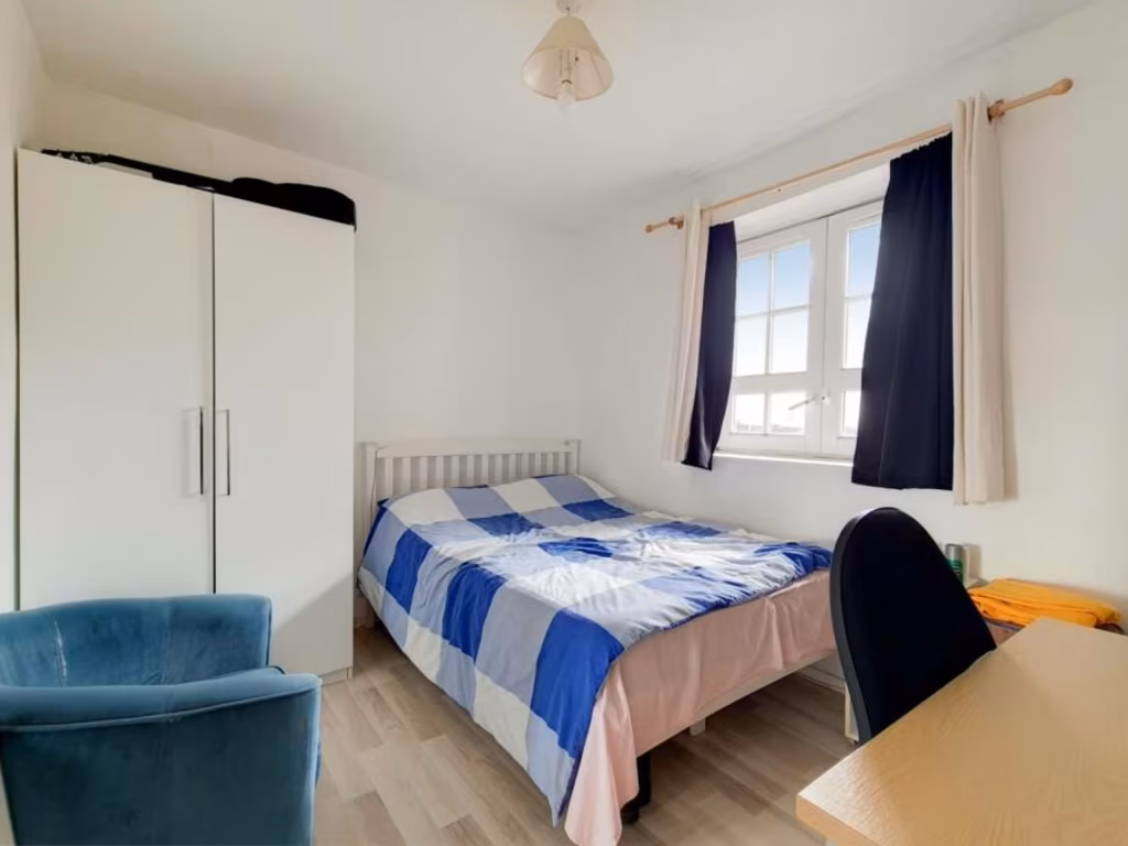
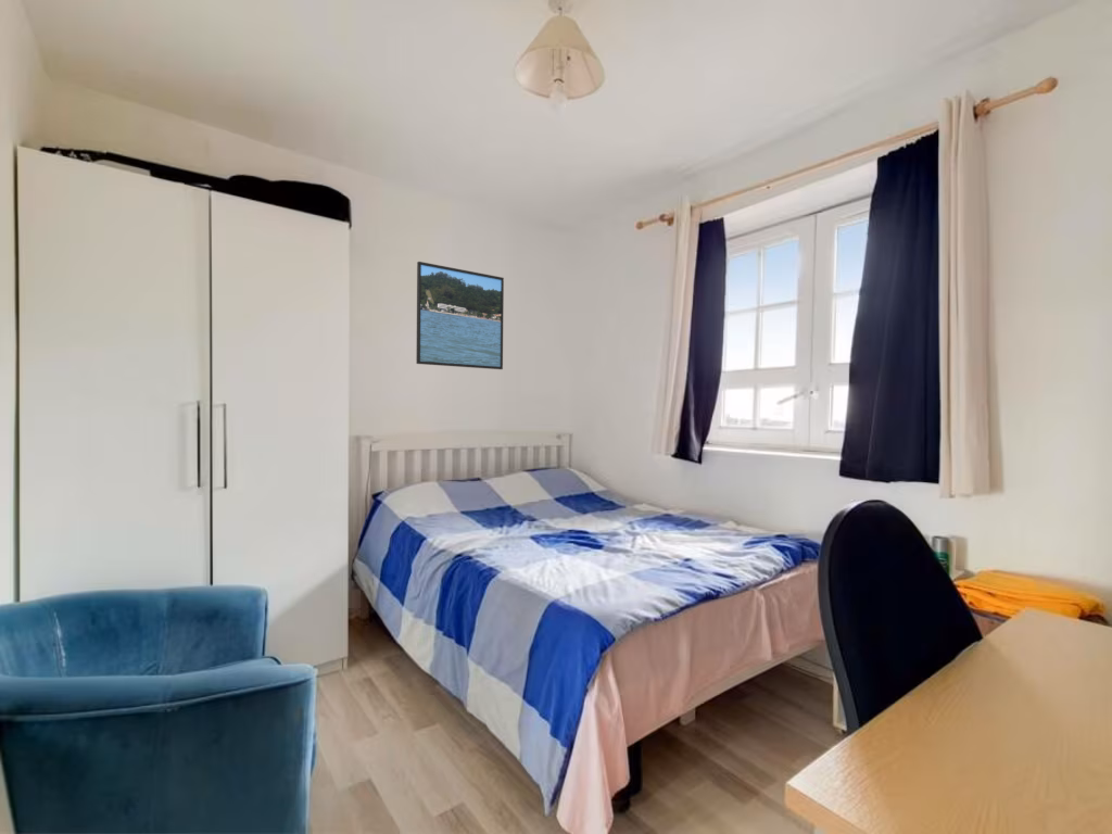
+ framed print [415,261,505,370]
